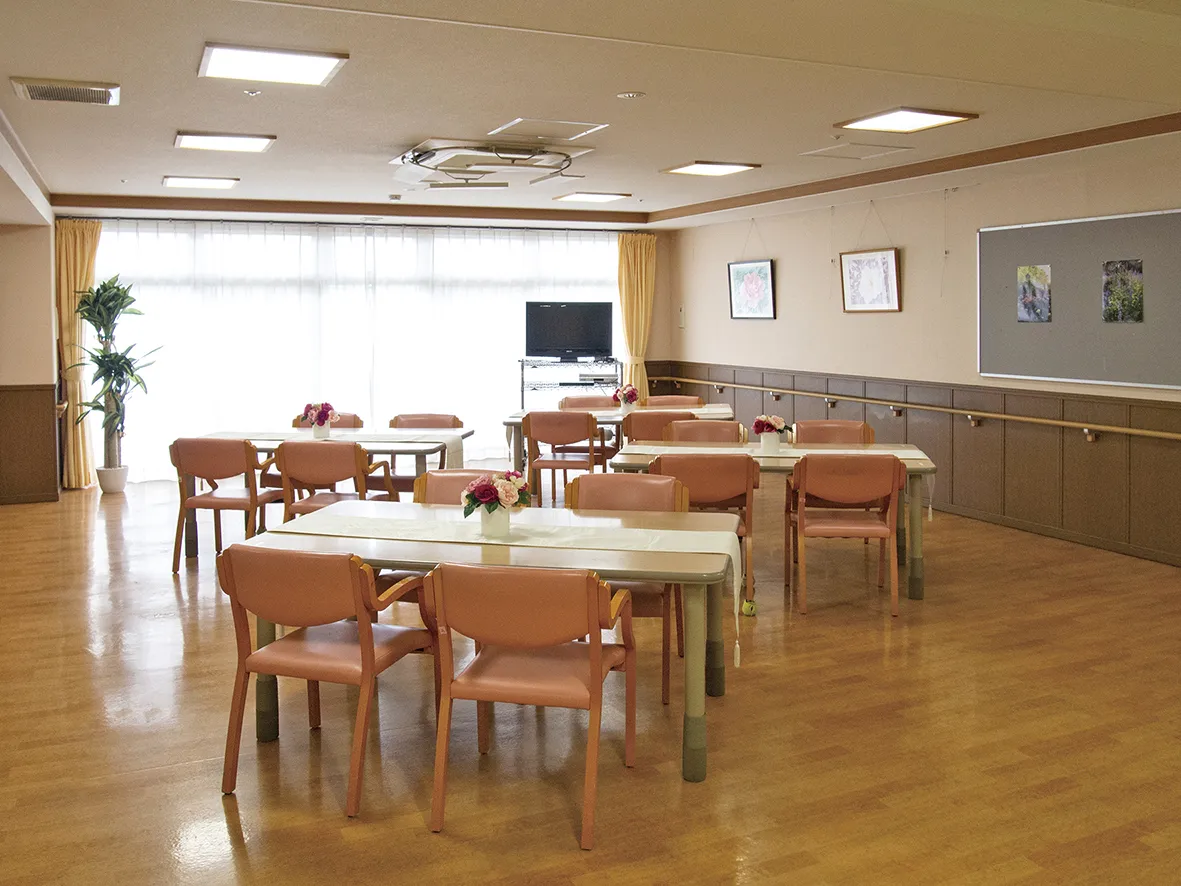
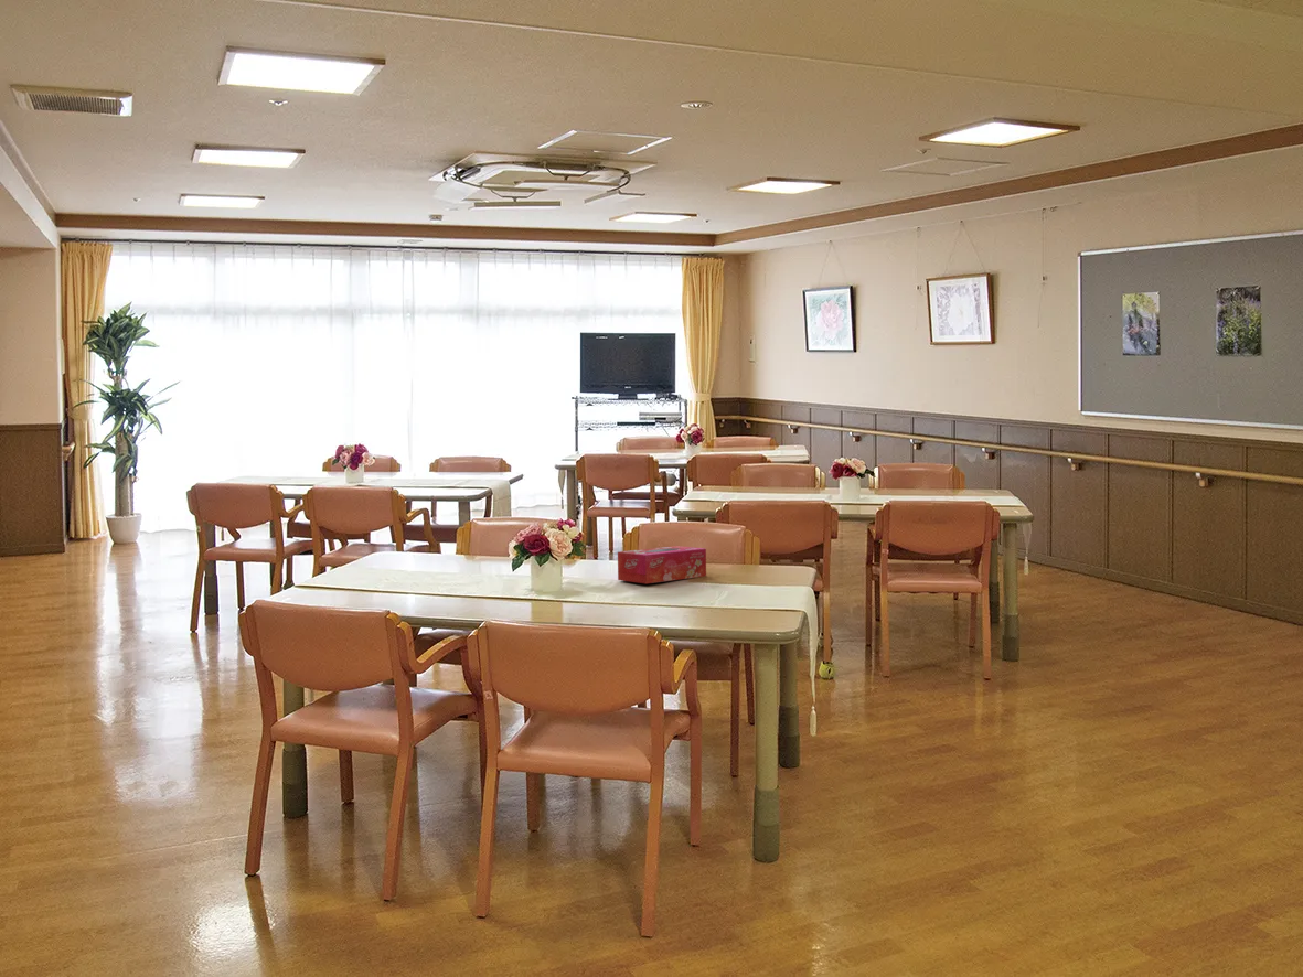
+ tissue box [617,545,707,584]
